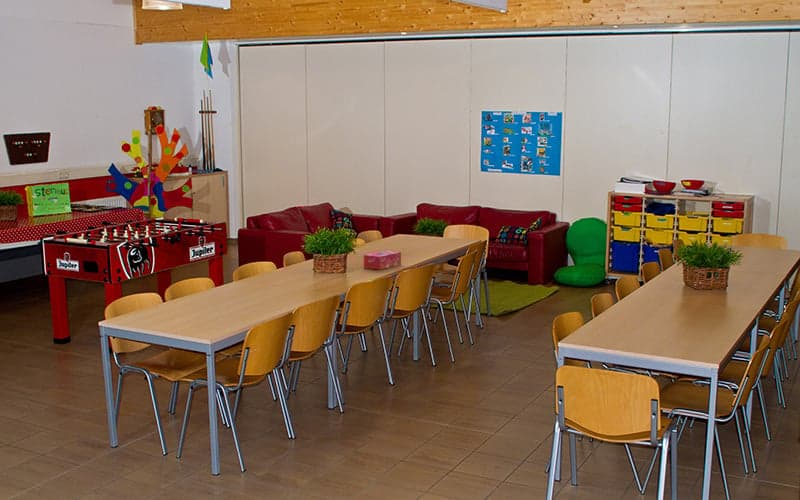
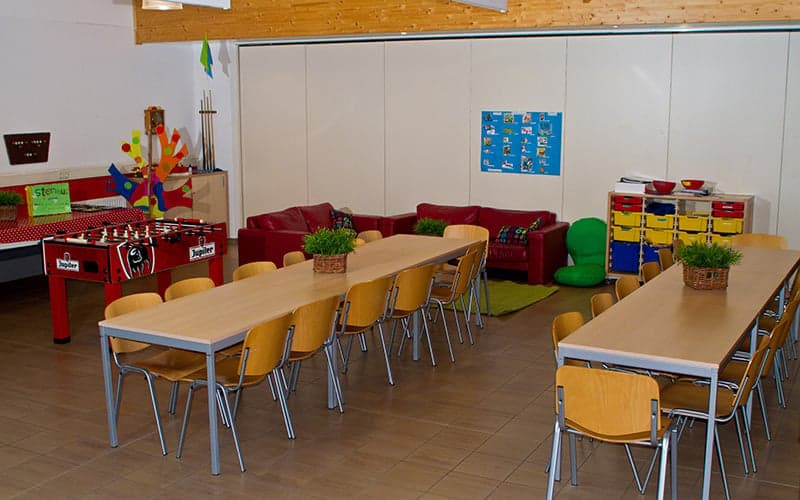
- tissue box [363,250,402,271]
